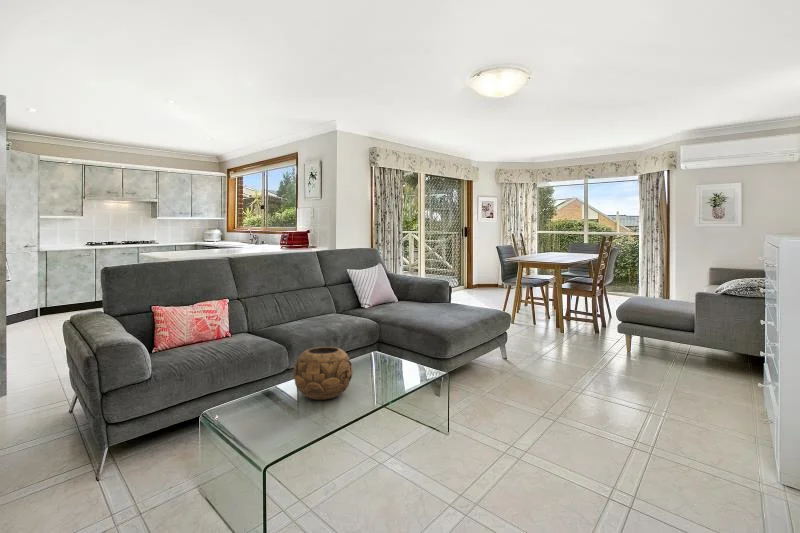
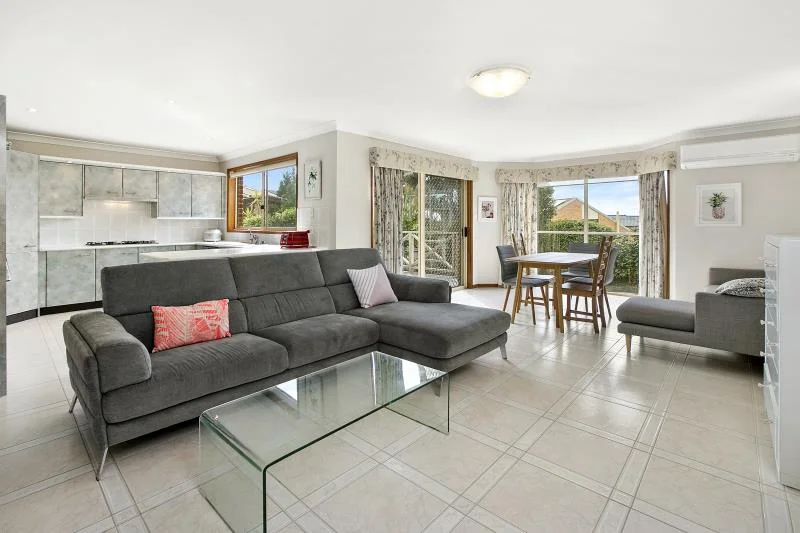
- decorative bowl [292,346,354,401]
